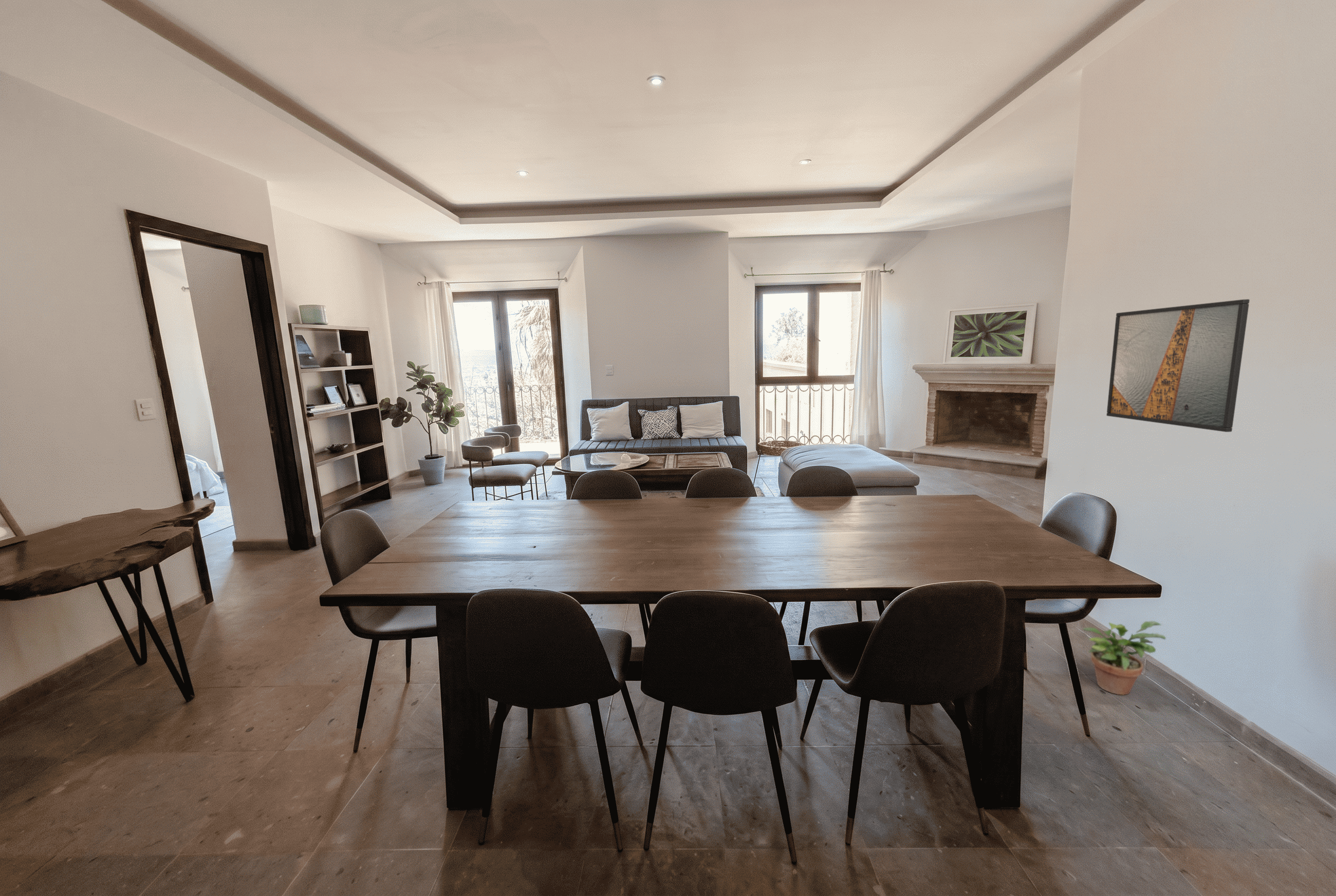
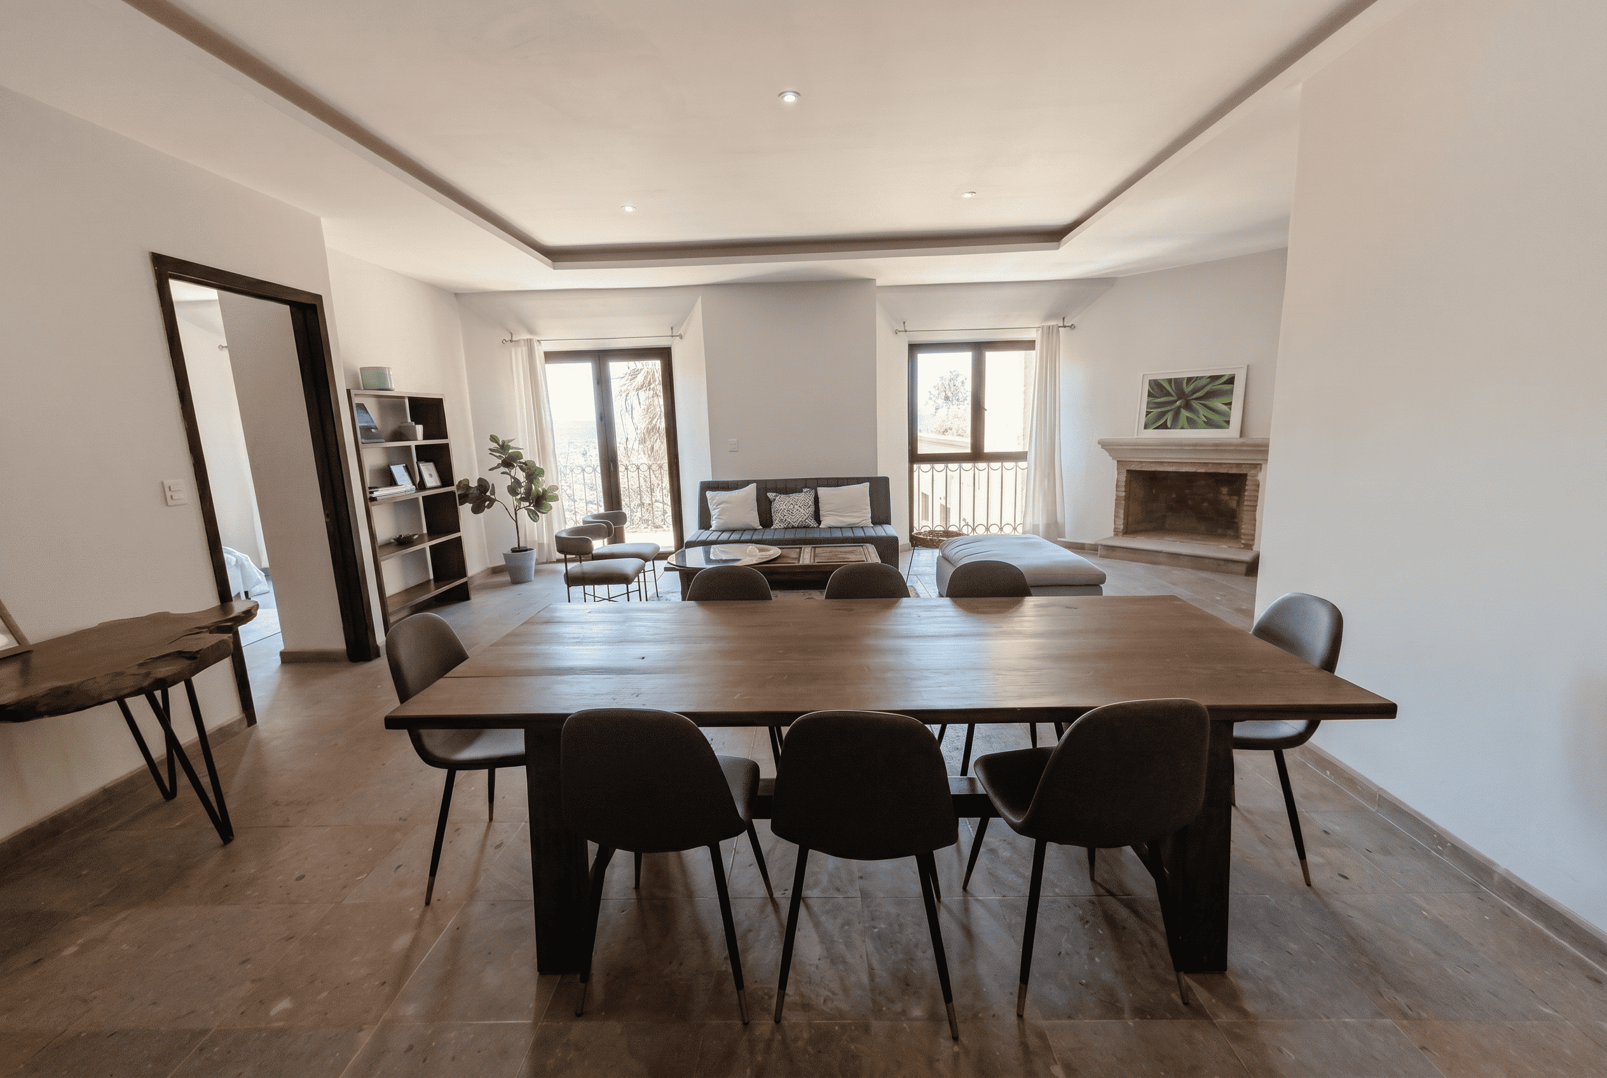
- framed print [1106,298,1250,433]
- potted plant [1082,621,1166,696]
